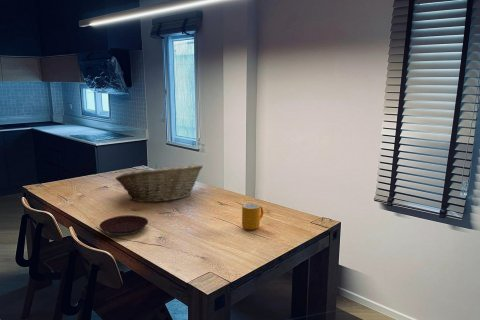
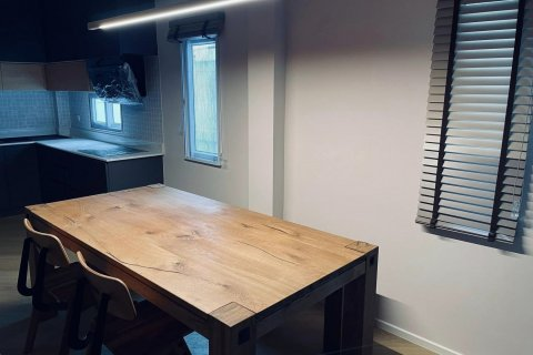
- plate [98,214,149,237]
- fruit basket [114,163,204,203]
- mug [241,202,264,231]
